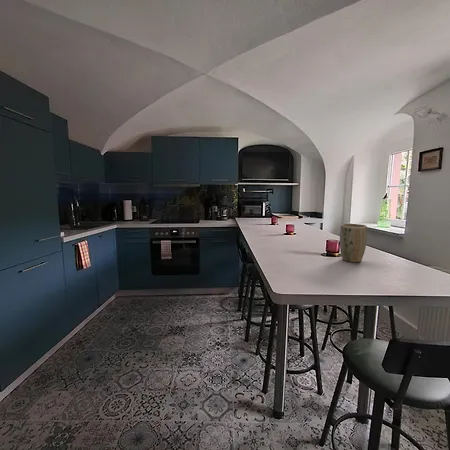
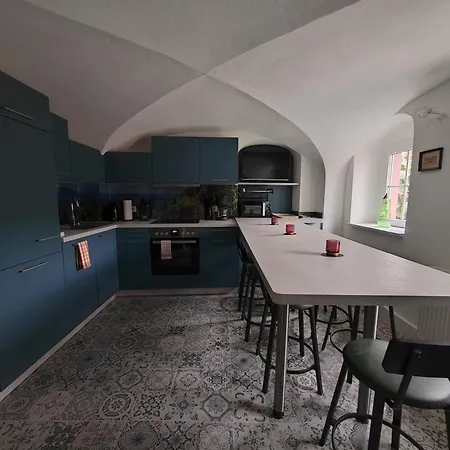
- plant pot [339,223,368,263]
